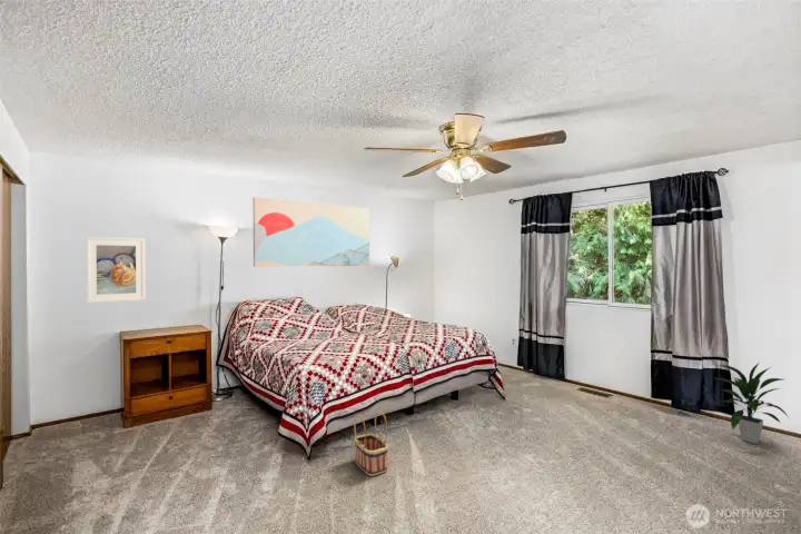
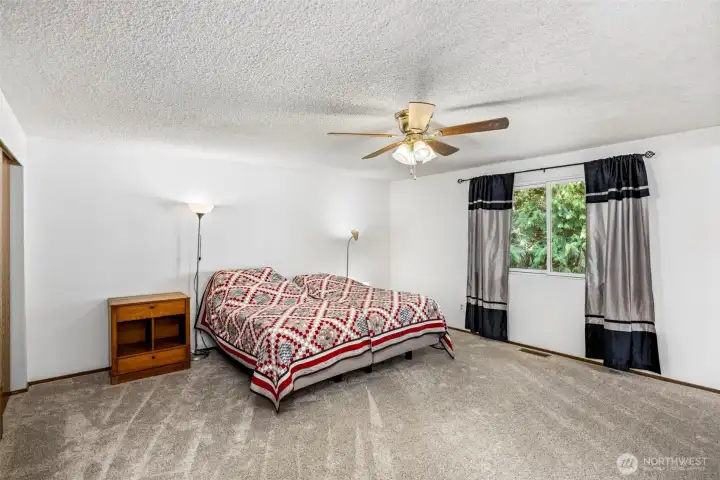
- indoor plant [712,362,790,445]
- basket [353,409,389,477]
- wall art [253,196,370,268]
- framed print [85,236,147,304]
